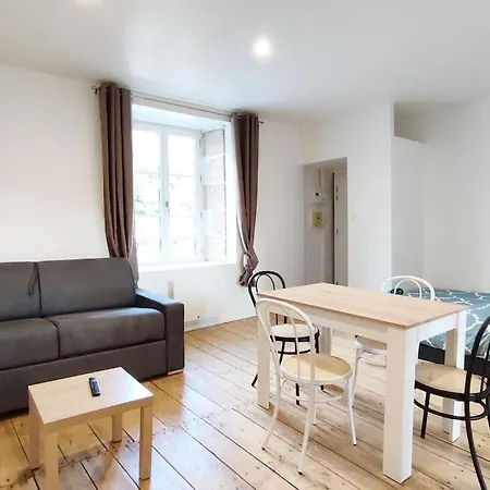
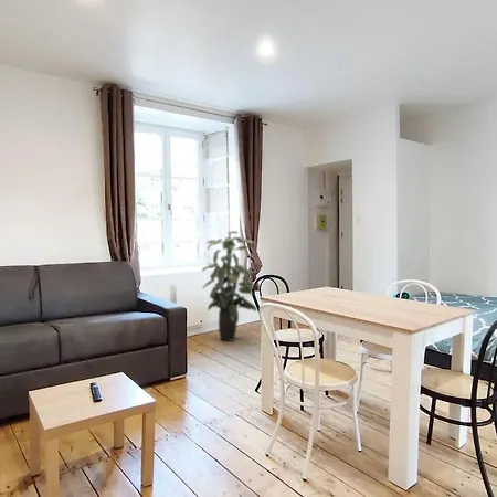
+ indoor plant [201,230,257,342]
